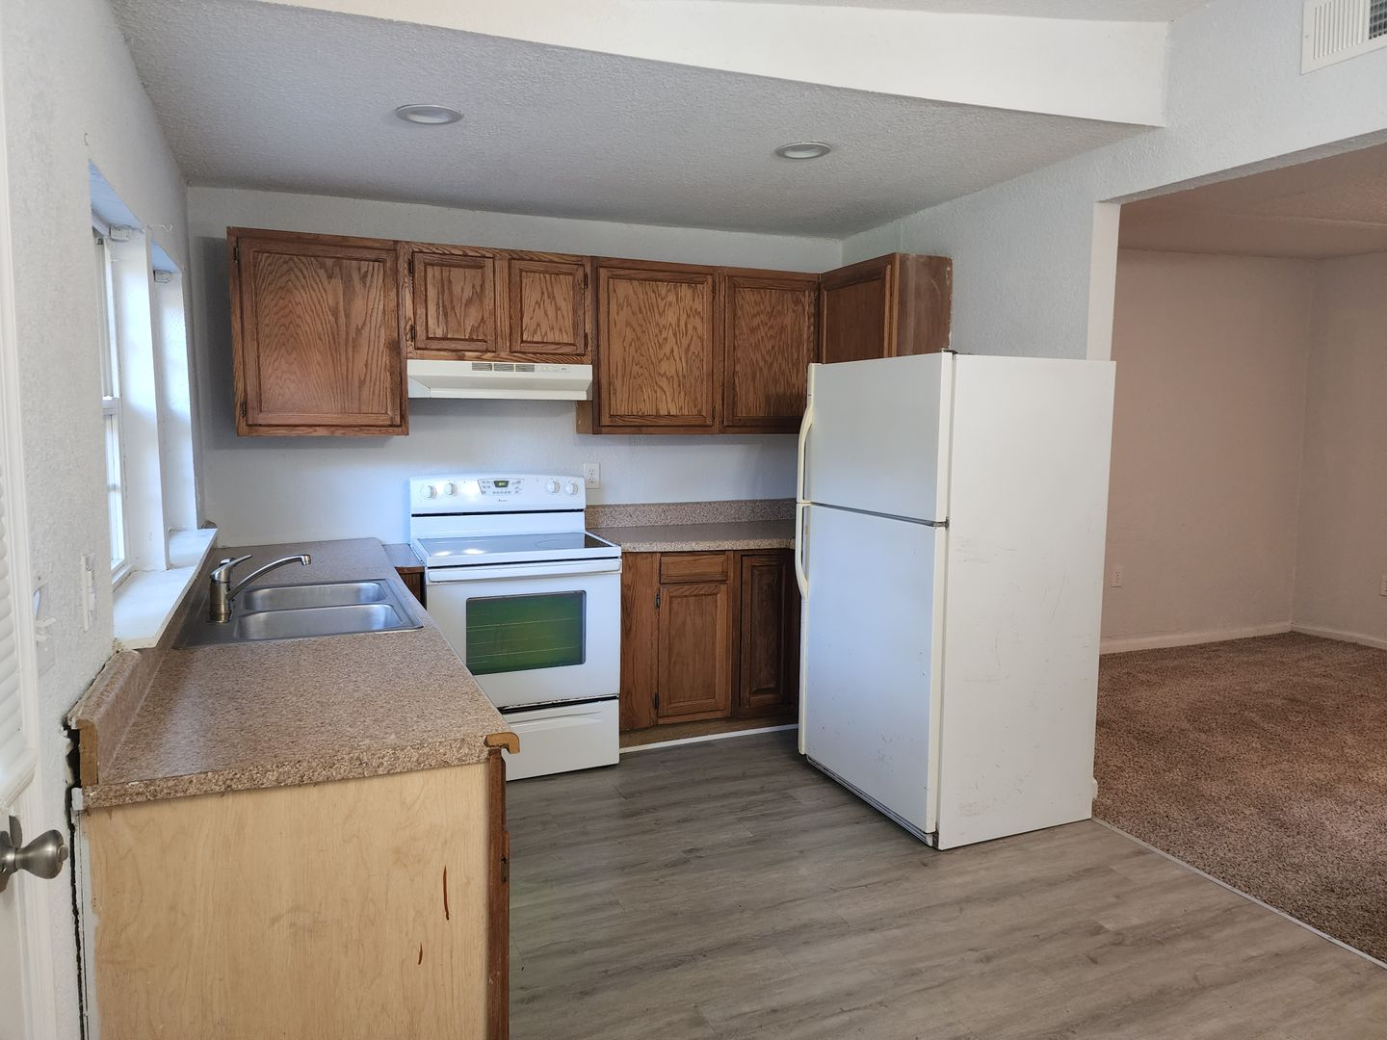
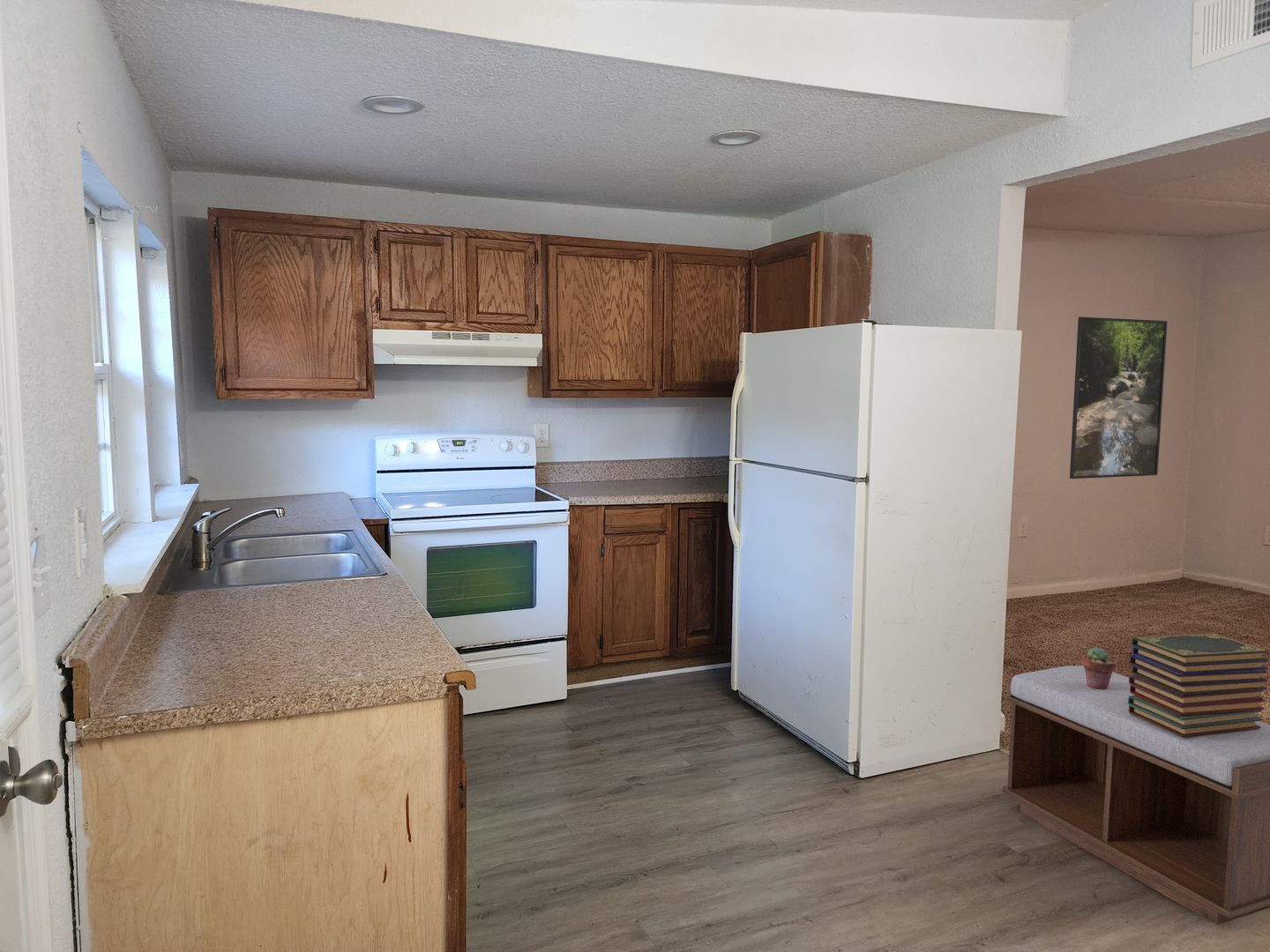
+ book stack [1128,632,1269,737]
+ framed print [1069,316,1169,480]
+ potted succulent [1081,646,1117,689]
+ bench [1002,665,1270,926]
